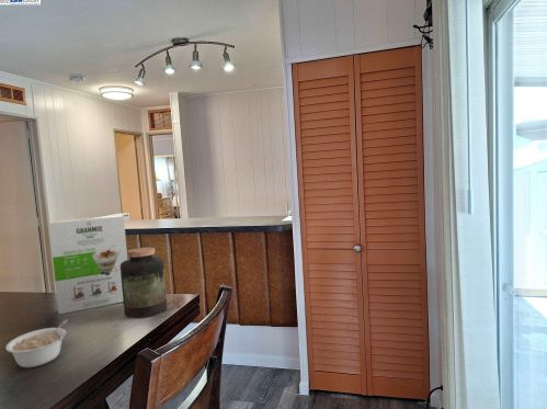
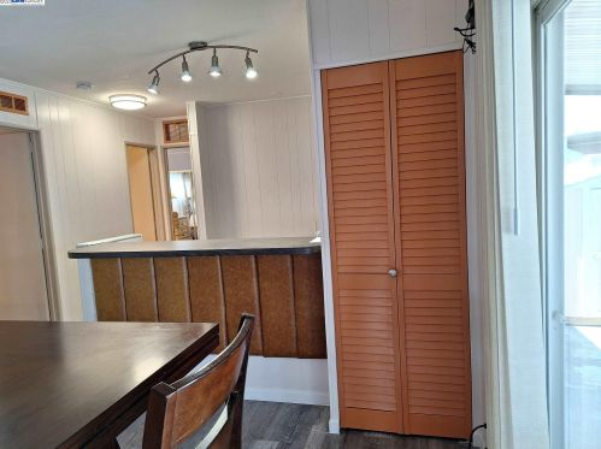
- jar [121,247,168,319]
- cereal box [48,214,128,316]
- legume [4,319,69,368]
